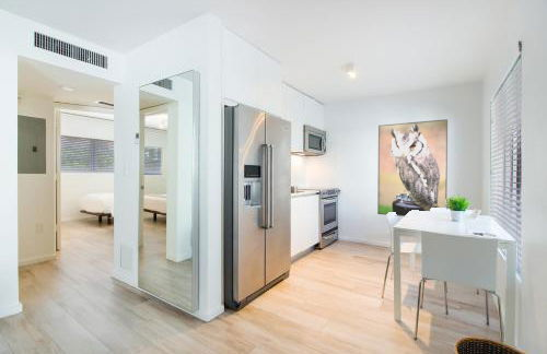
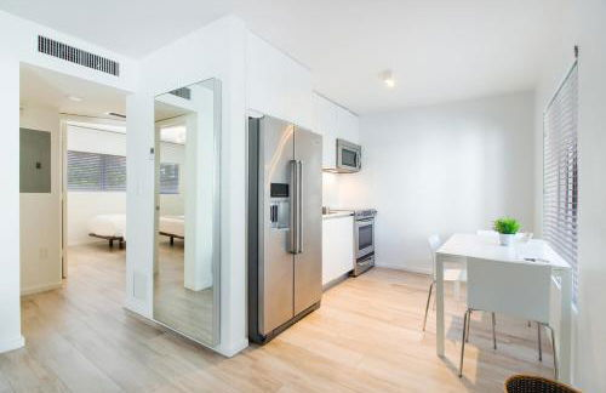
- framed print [376,118,449,217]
